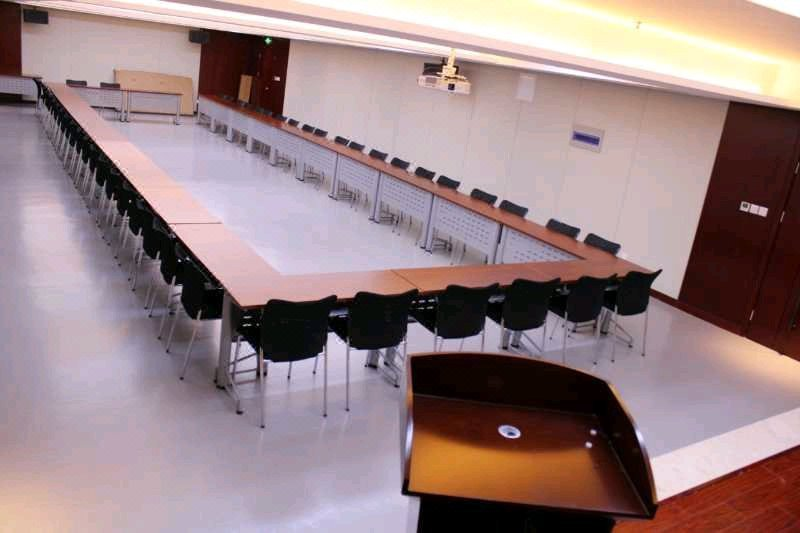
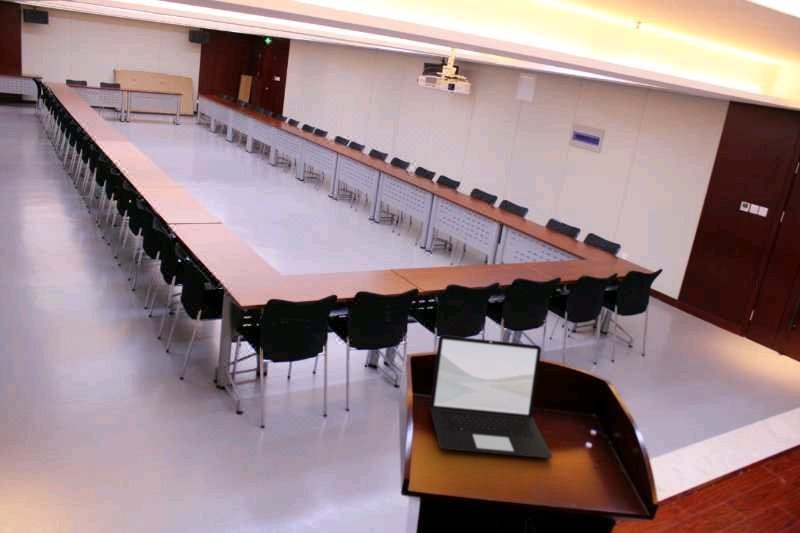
+ laptop [429,334,553,459]
